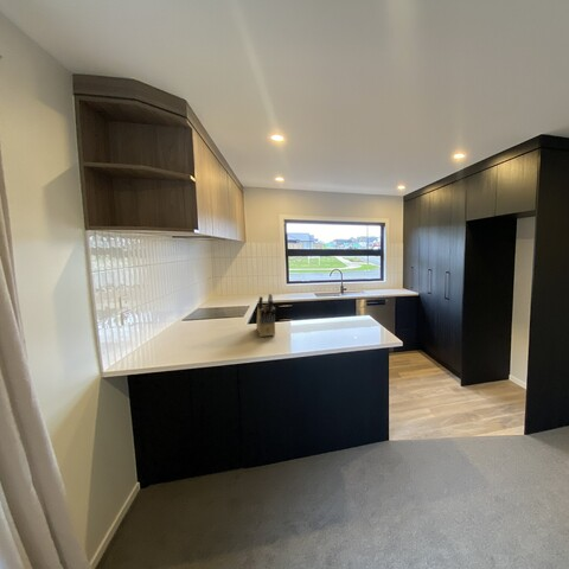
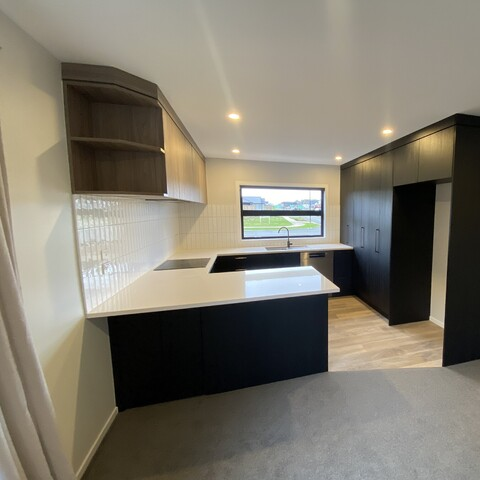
- knife block [255,293,276,338]
